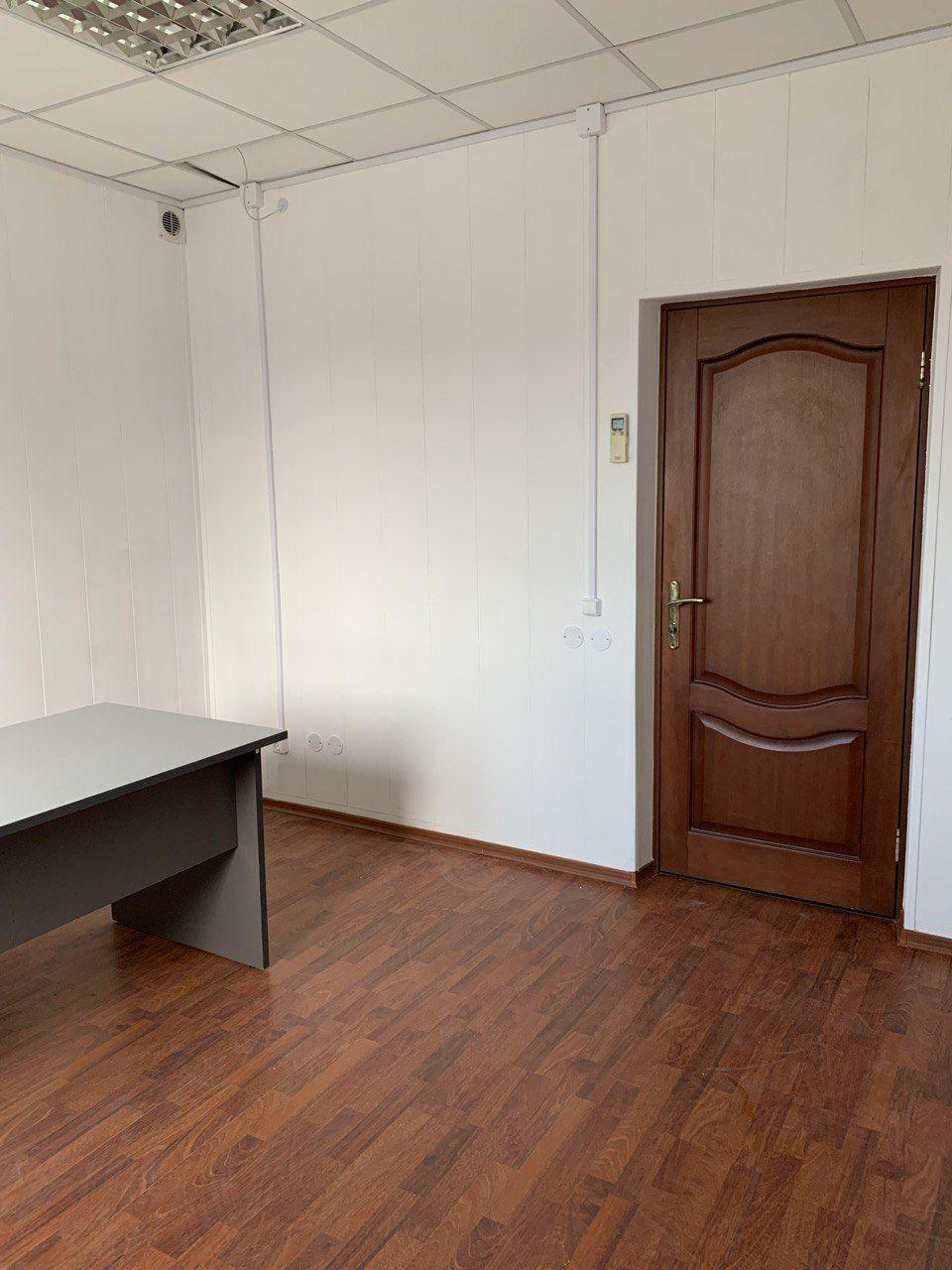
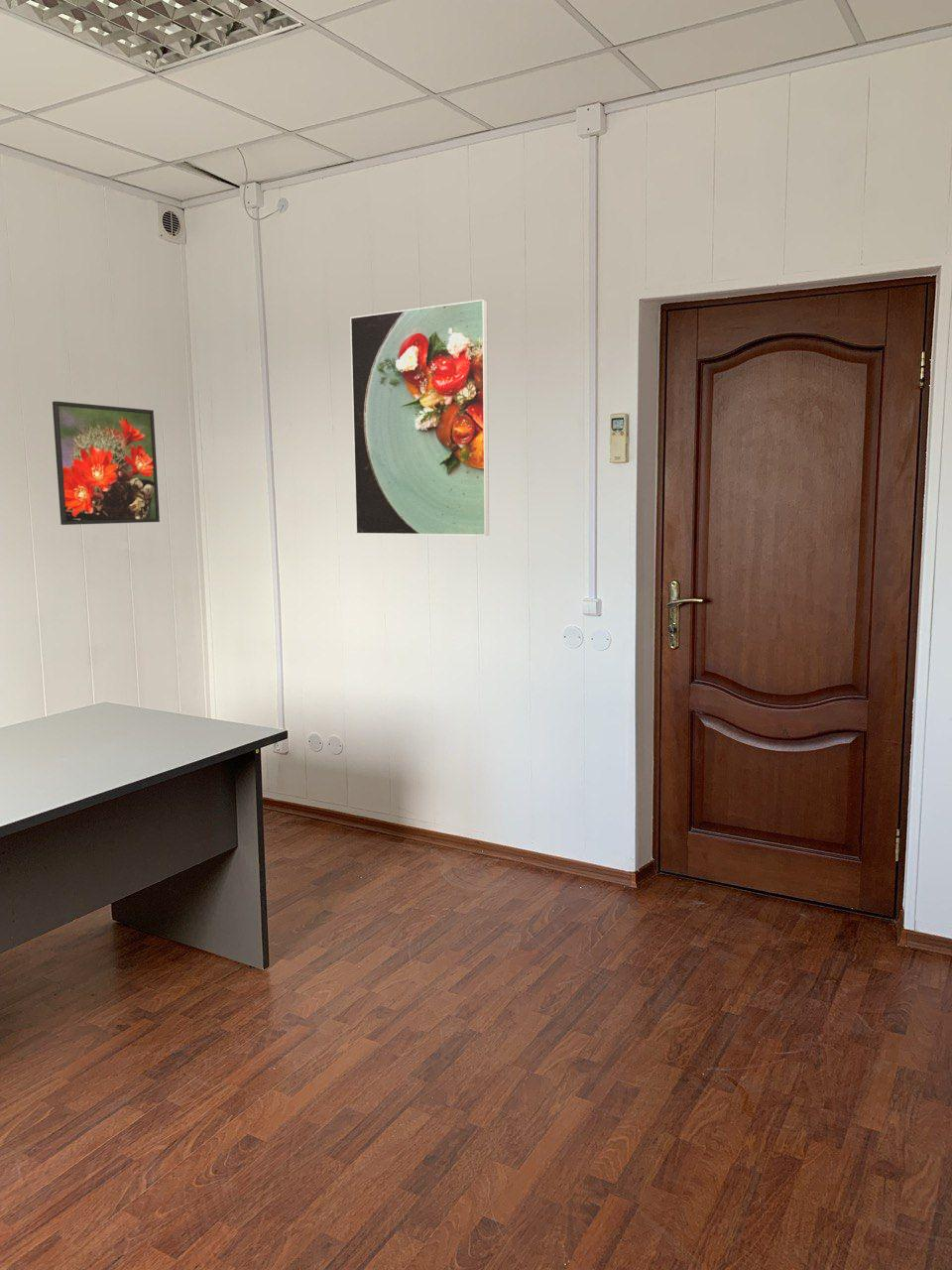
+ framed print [52,400,161,526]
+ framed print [349,299,490,537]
